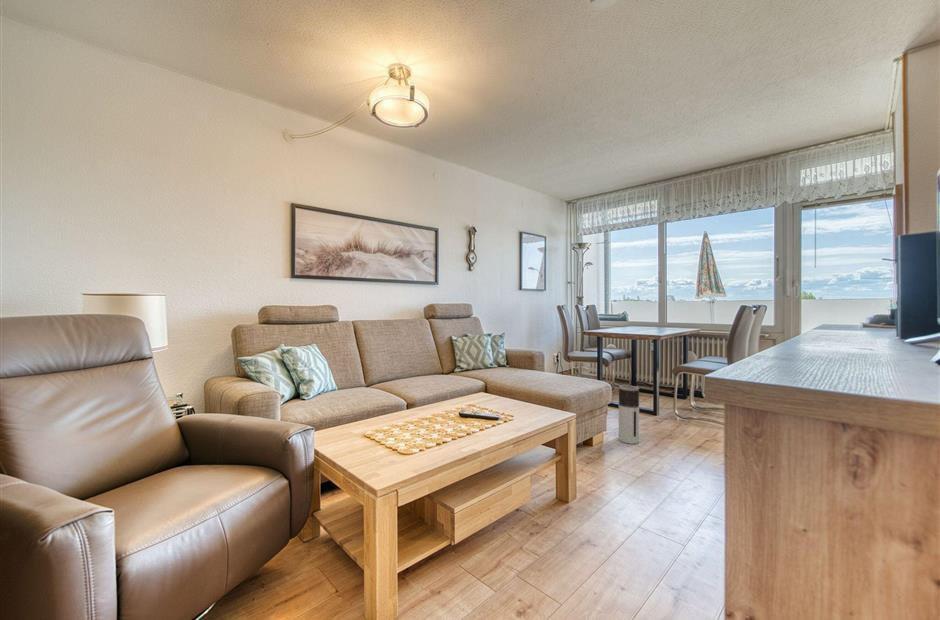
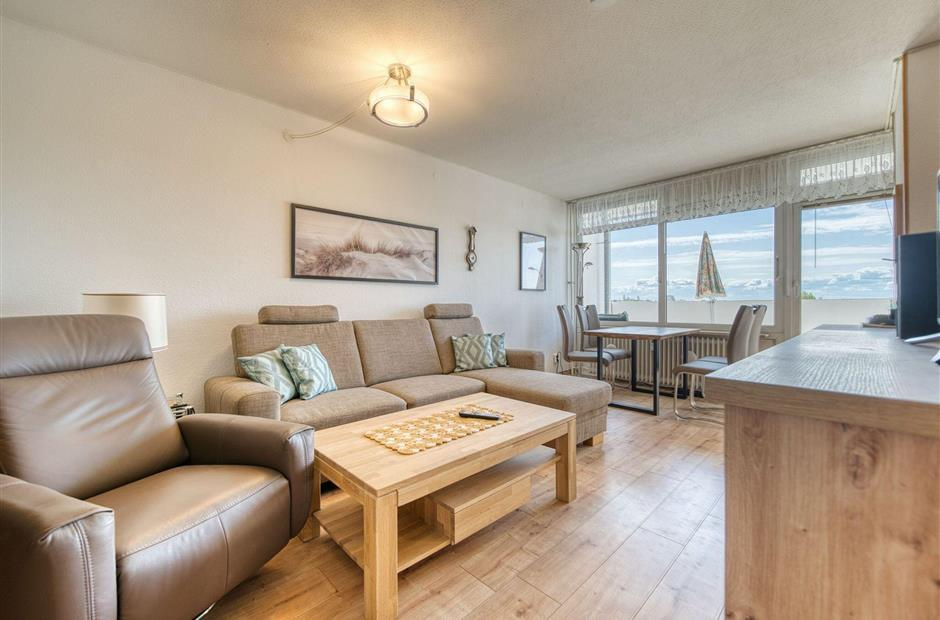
- air purifier [618,384,640,445]
